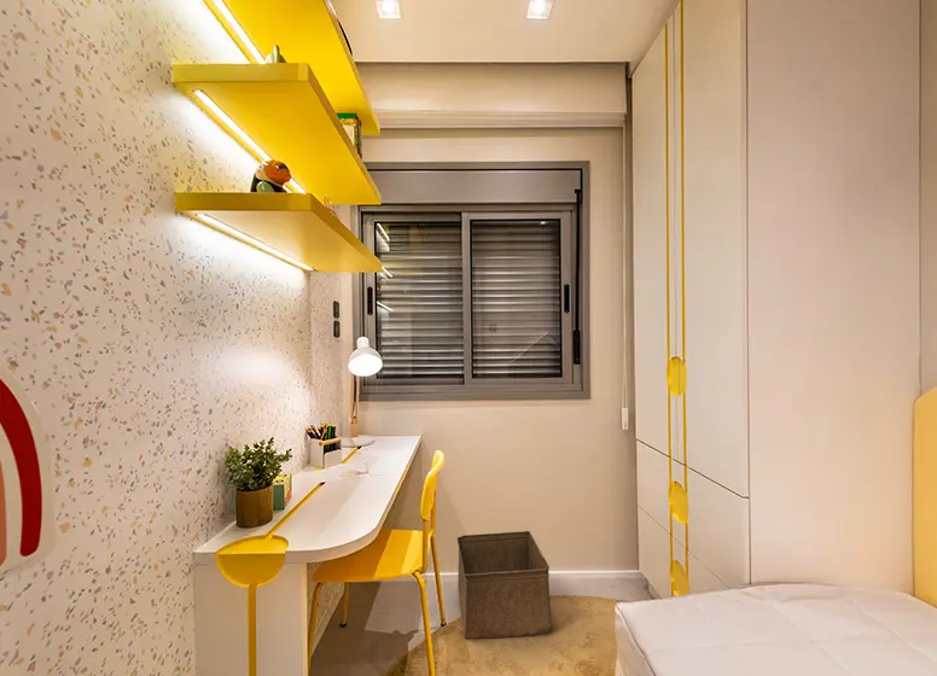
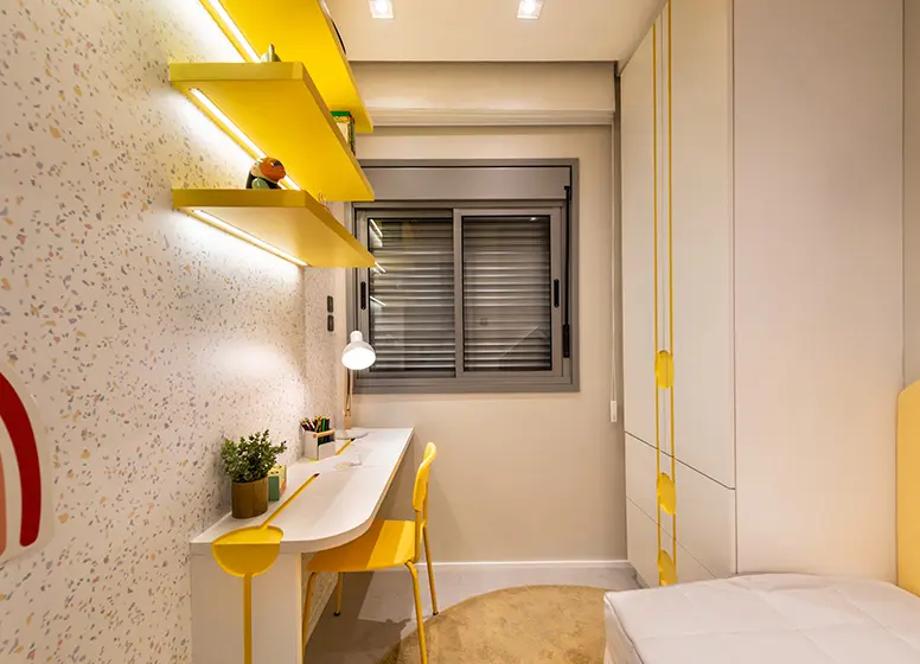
- storage bin [456,530,553,640]
